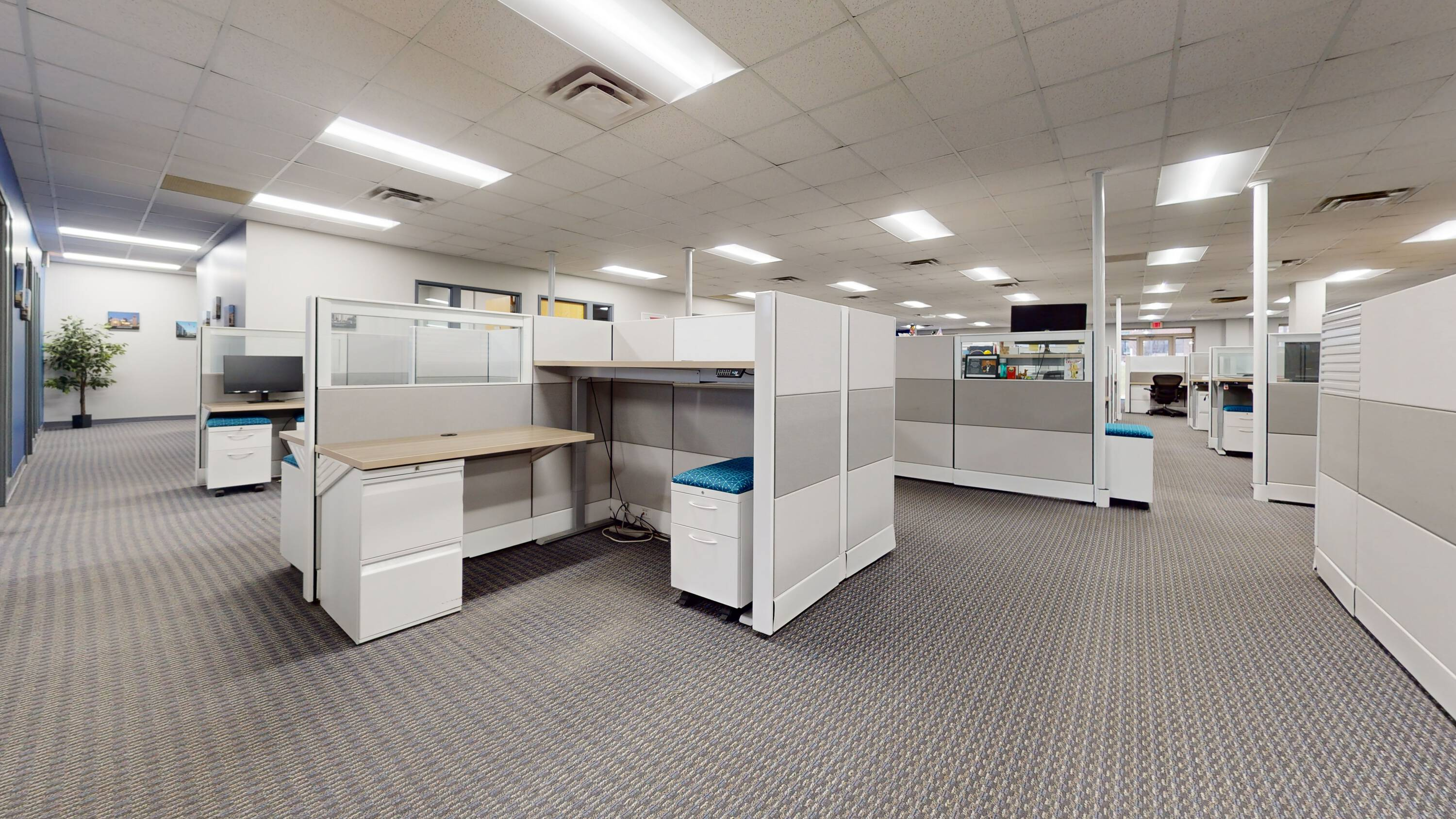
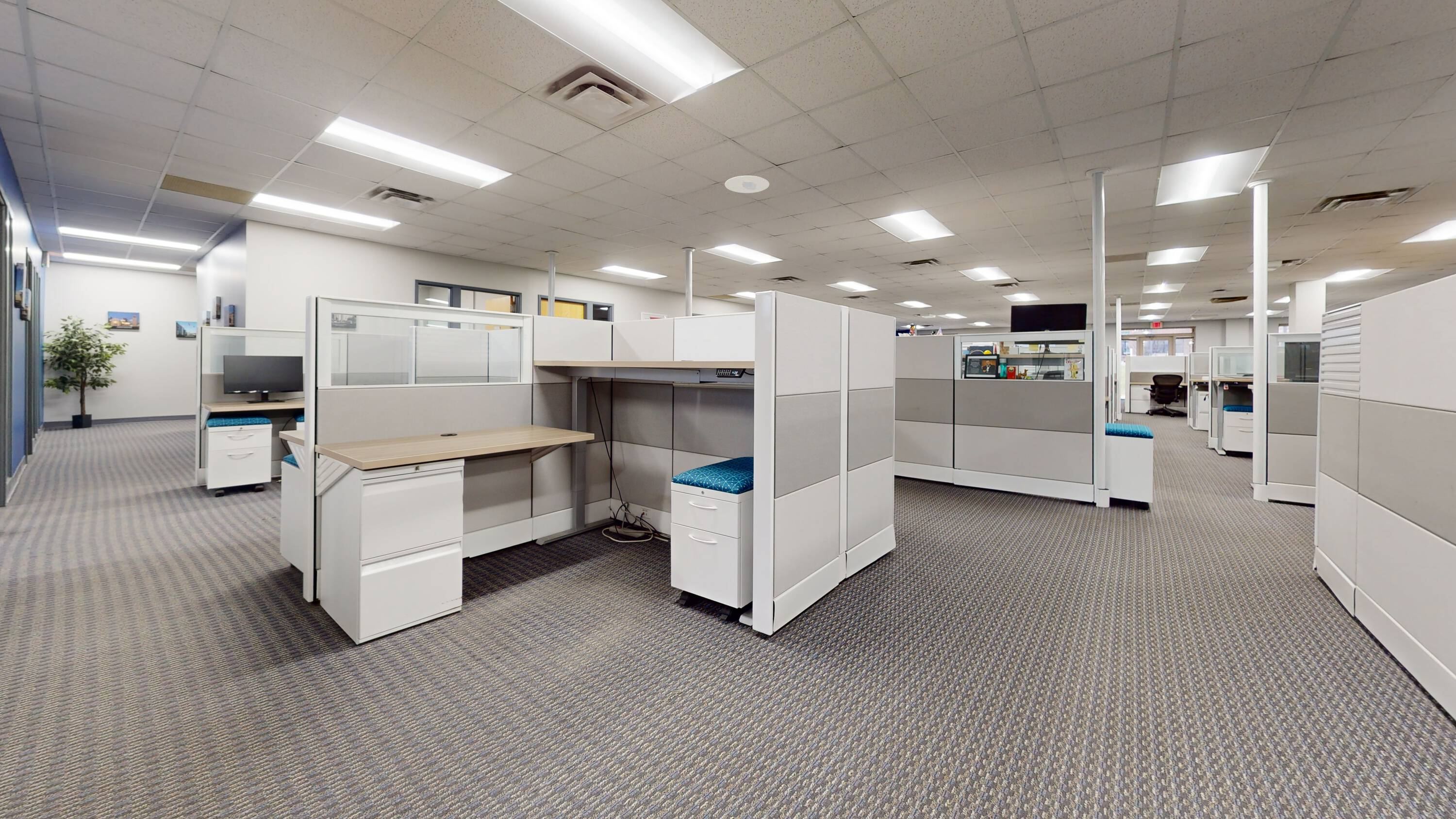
+ recessed light [724,175,770,194]
